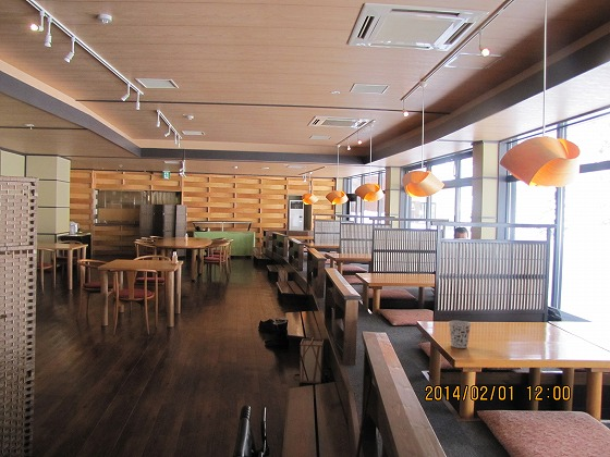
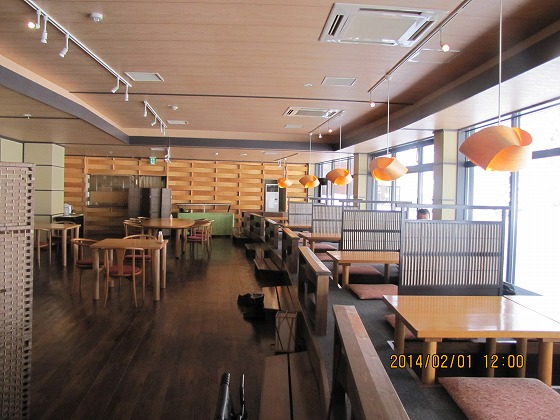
- cup [448,320,472,349]
